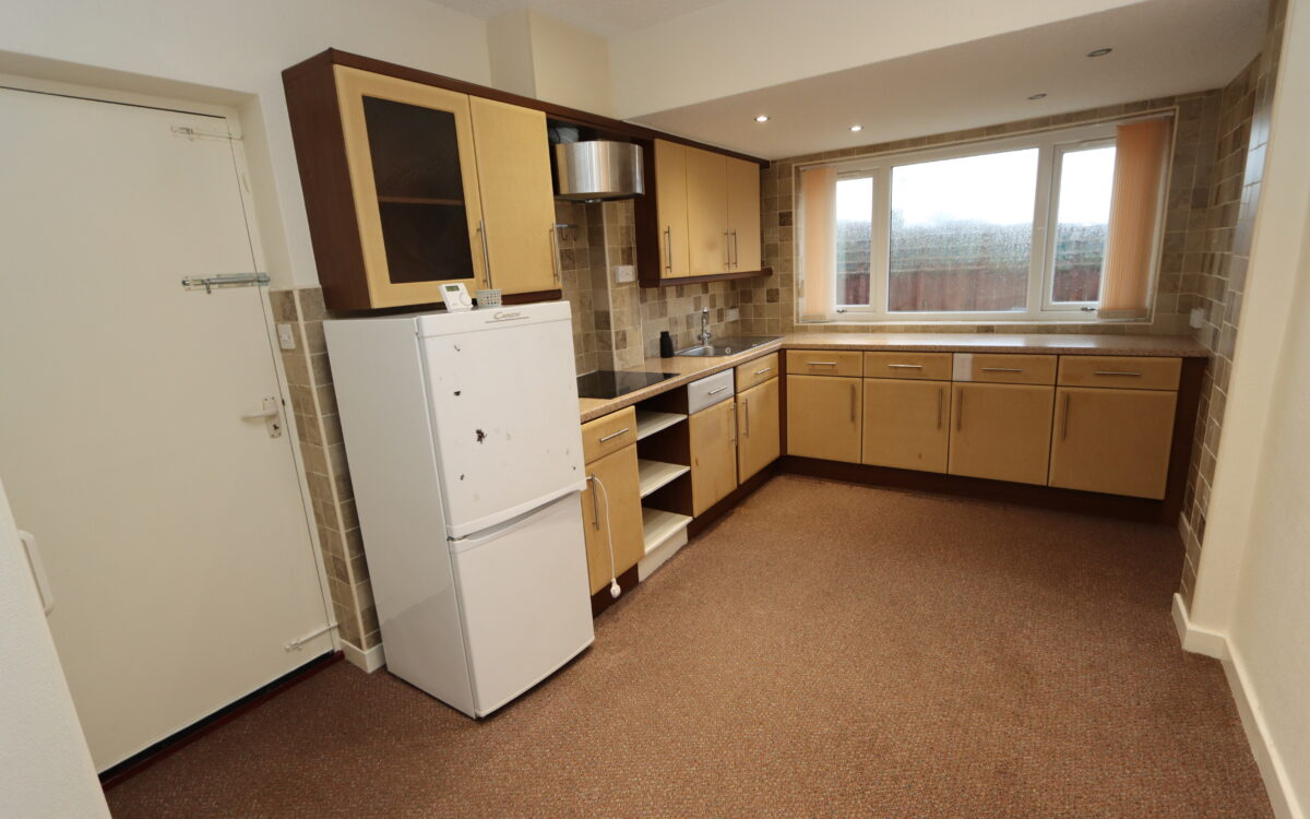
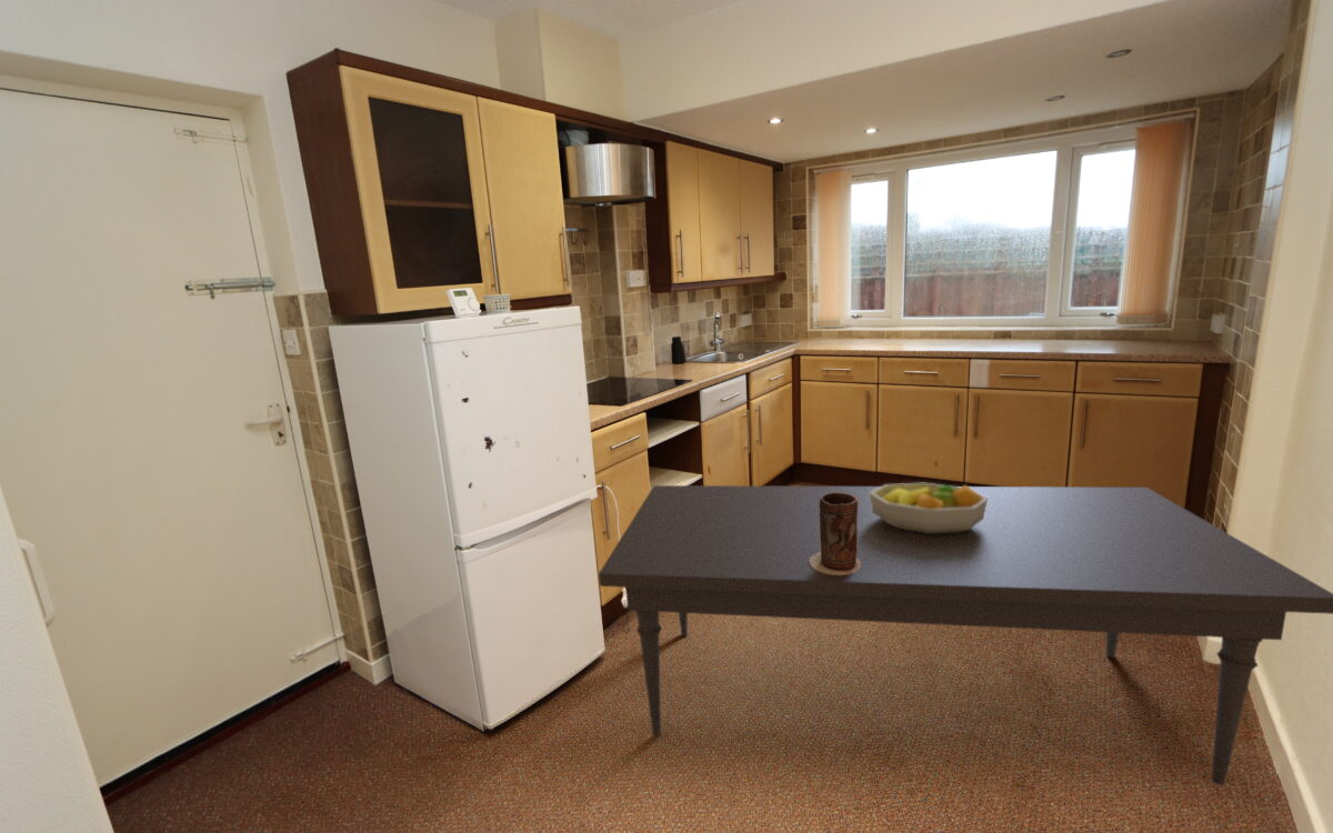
+ fruit bowl [870,482,988,533]
+ dining table [598,484,1333,786]
+ vase [810,492,861,575]
